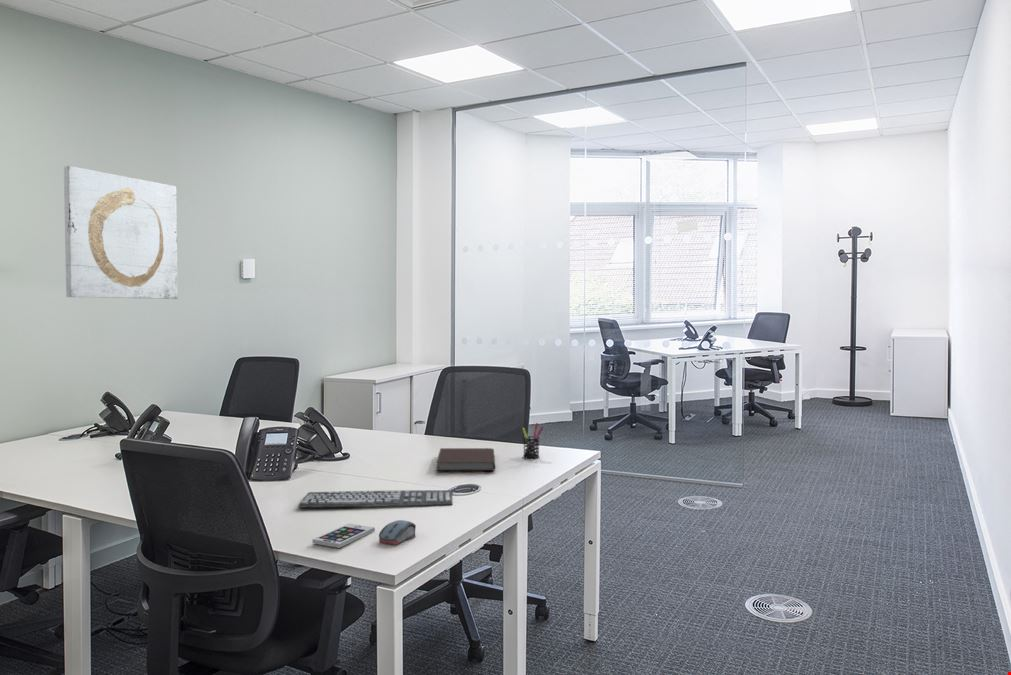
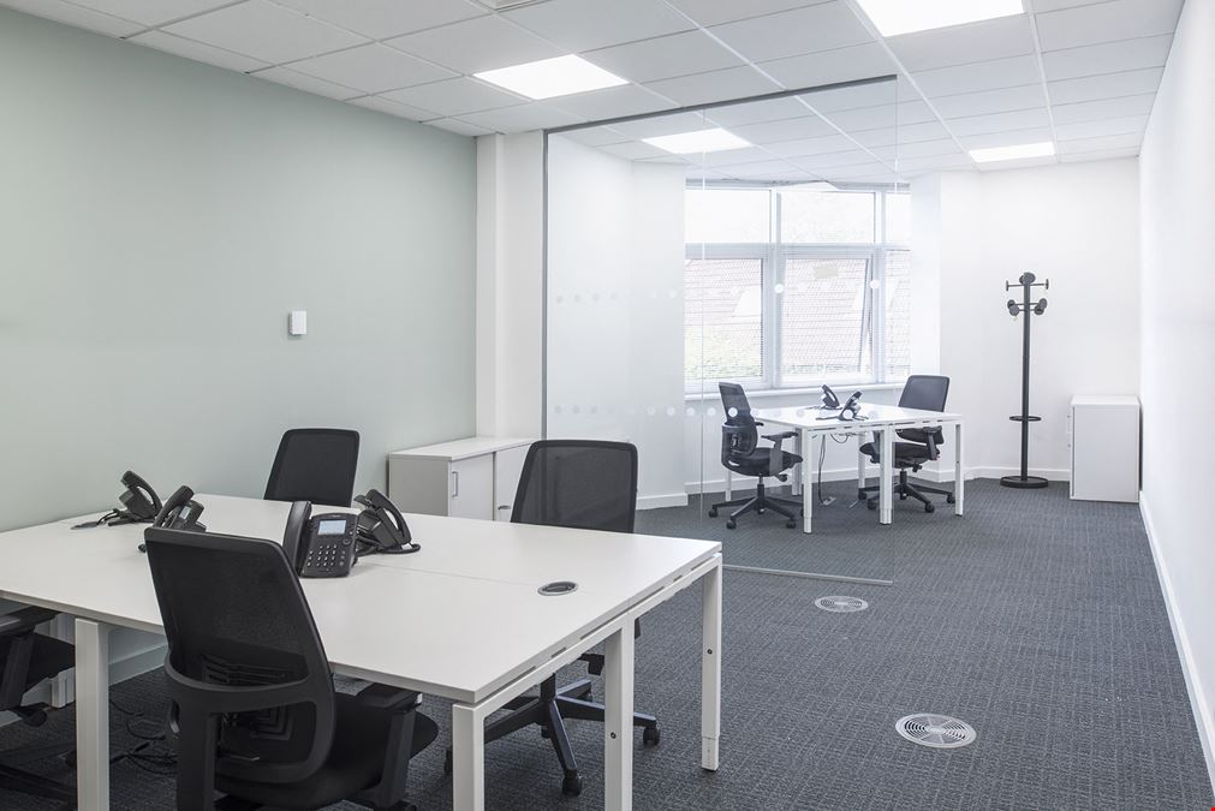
- notebook [435,447,496,472]
- wall art [63,165,179,300]
- pen holder [521,422,545,459]
- smartphone [312,522,376,549]
- keyboard [297,489,453,508]
- computer mouse [378,519,417,545]
